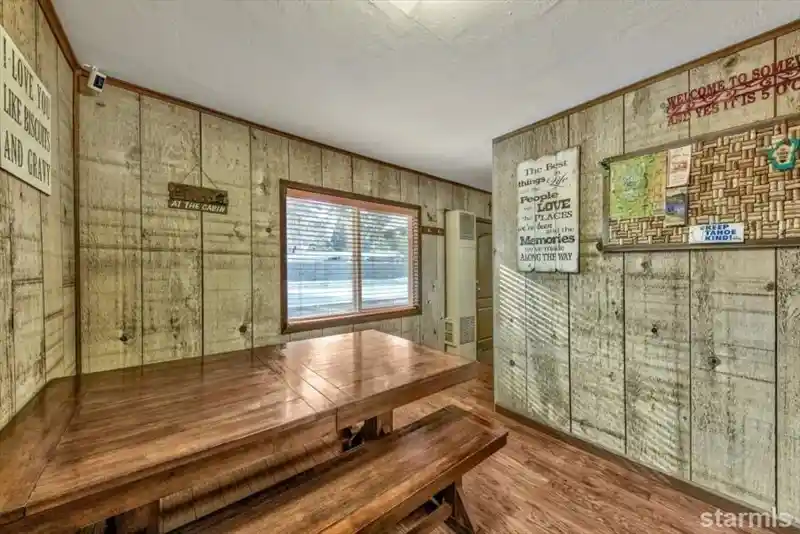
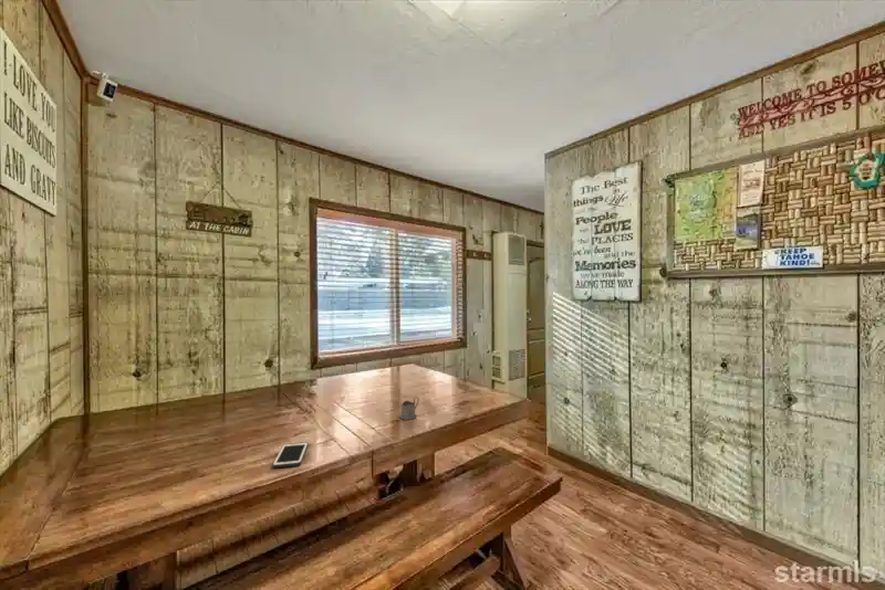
+ tea glass holder [398,396,420,421]
+ cell phone [271,441,309,468]
